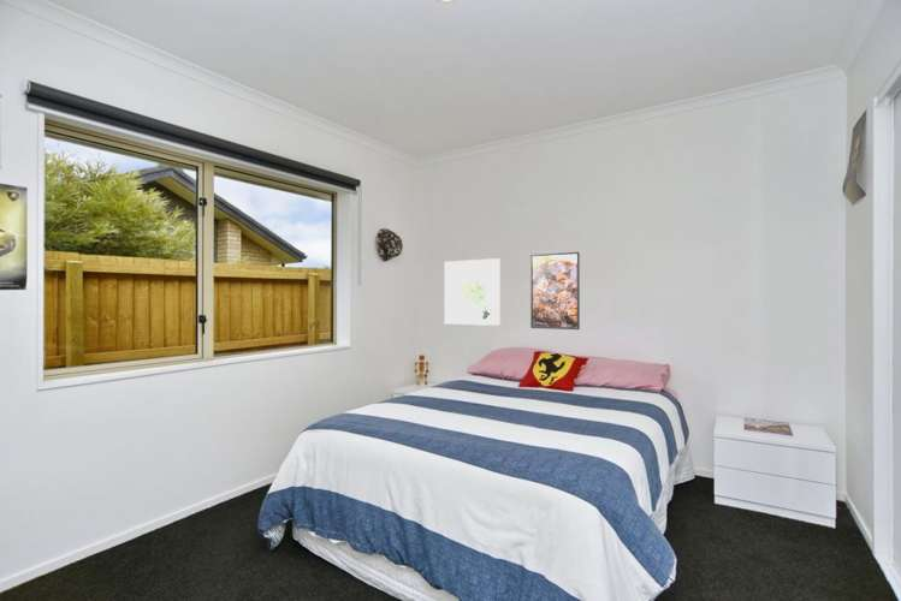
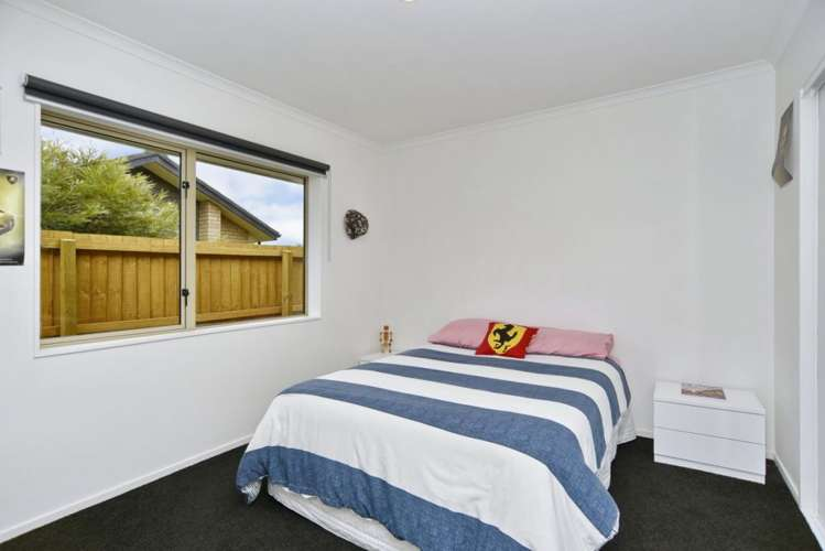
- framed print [529,251,581,331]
- wall art [443,257,502,327]
